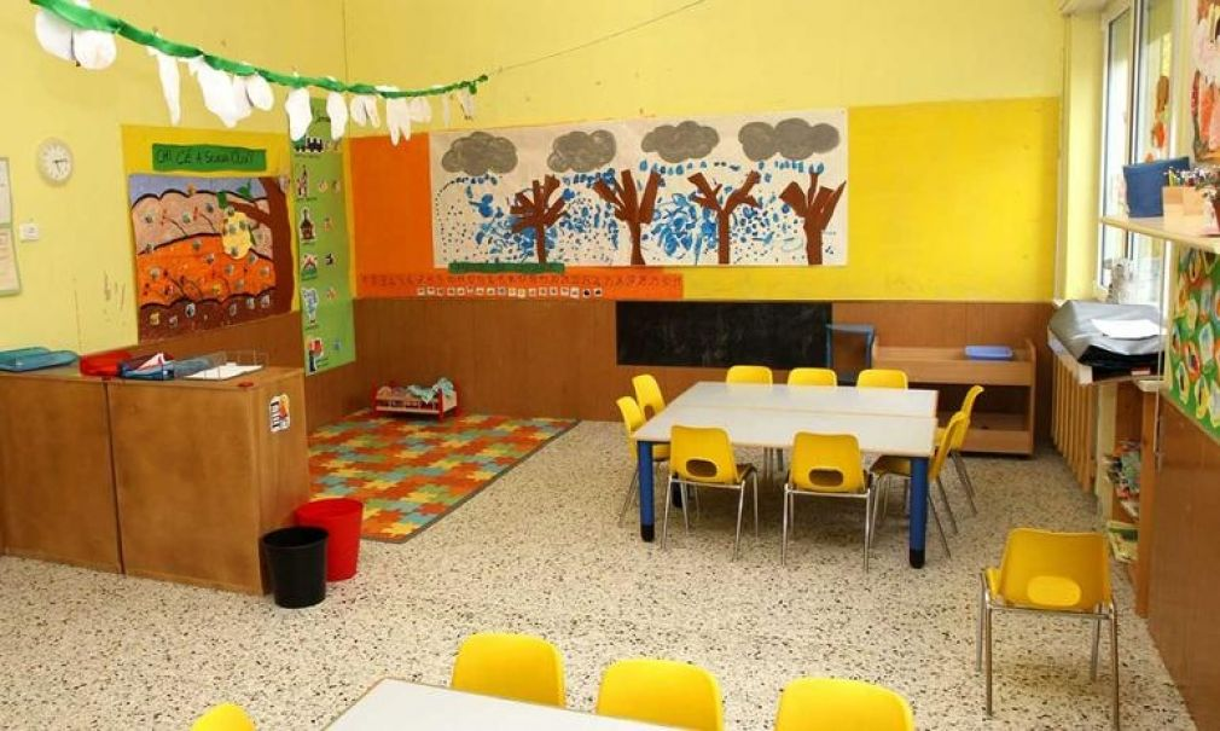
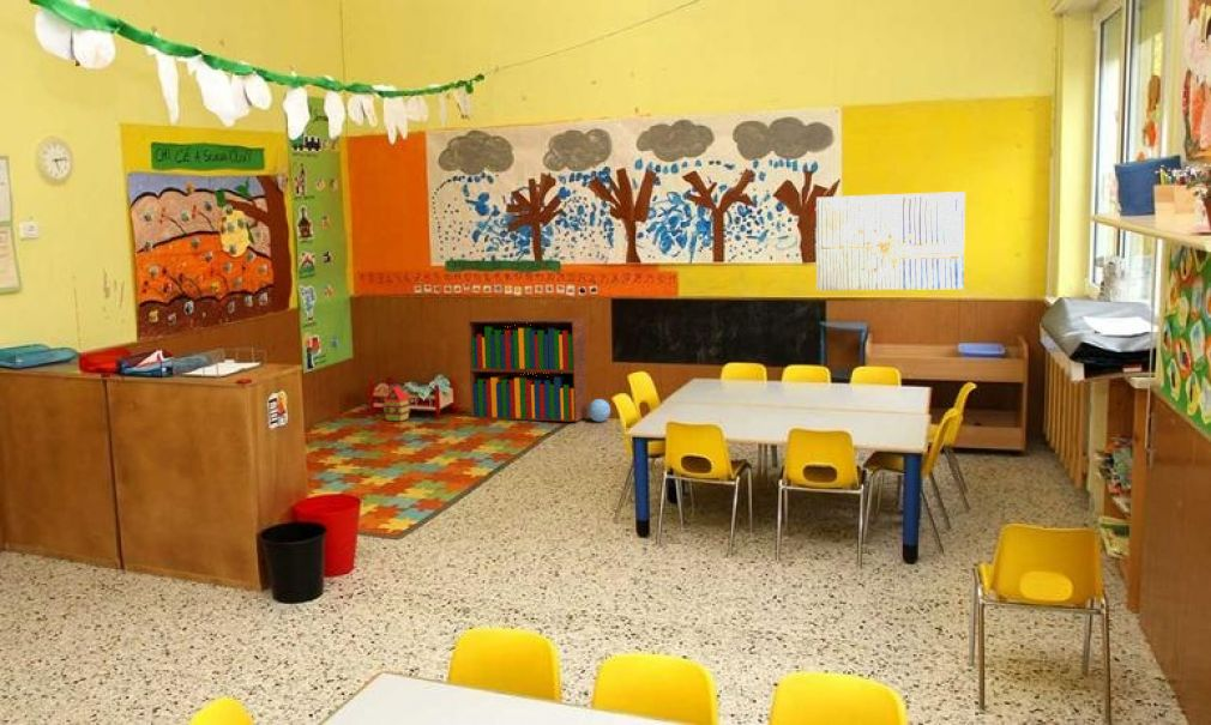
+ bookshelf [466,318,589,423]
+ wall art [815,191,966,291]
+ ball [588,398,611,423]
+ toy house [381,385,412,422]
